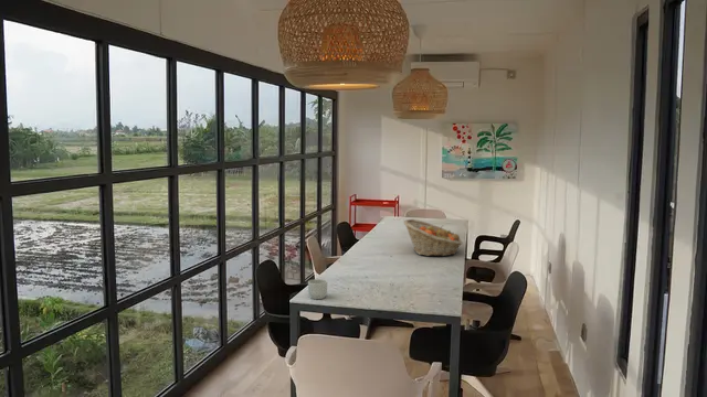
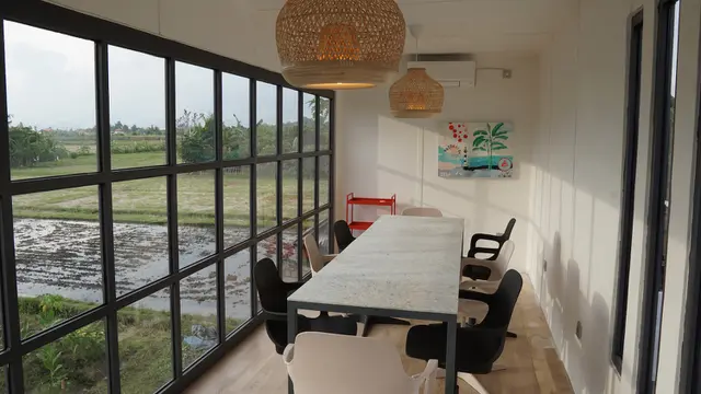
- fruit basket [403,218,463,257]
- mug [307,278,328,300]
